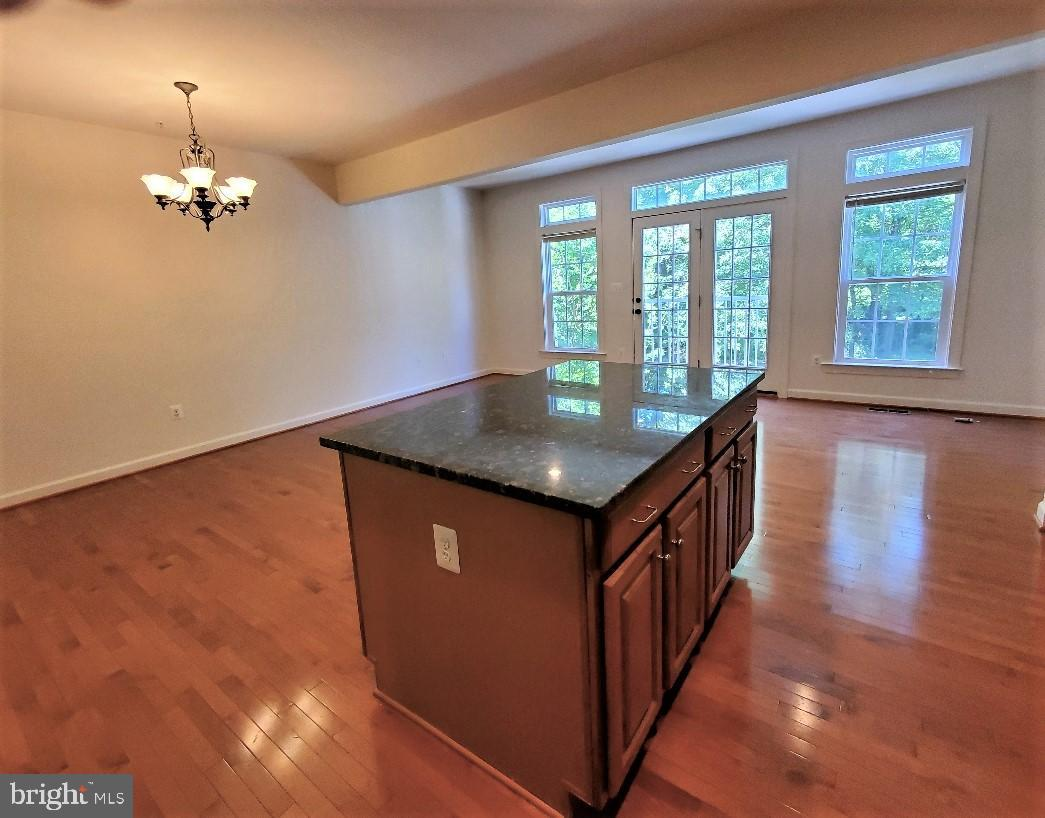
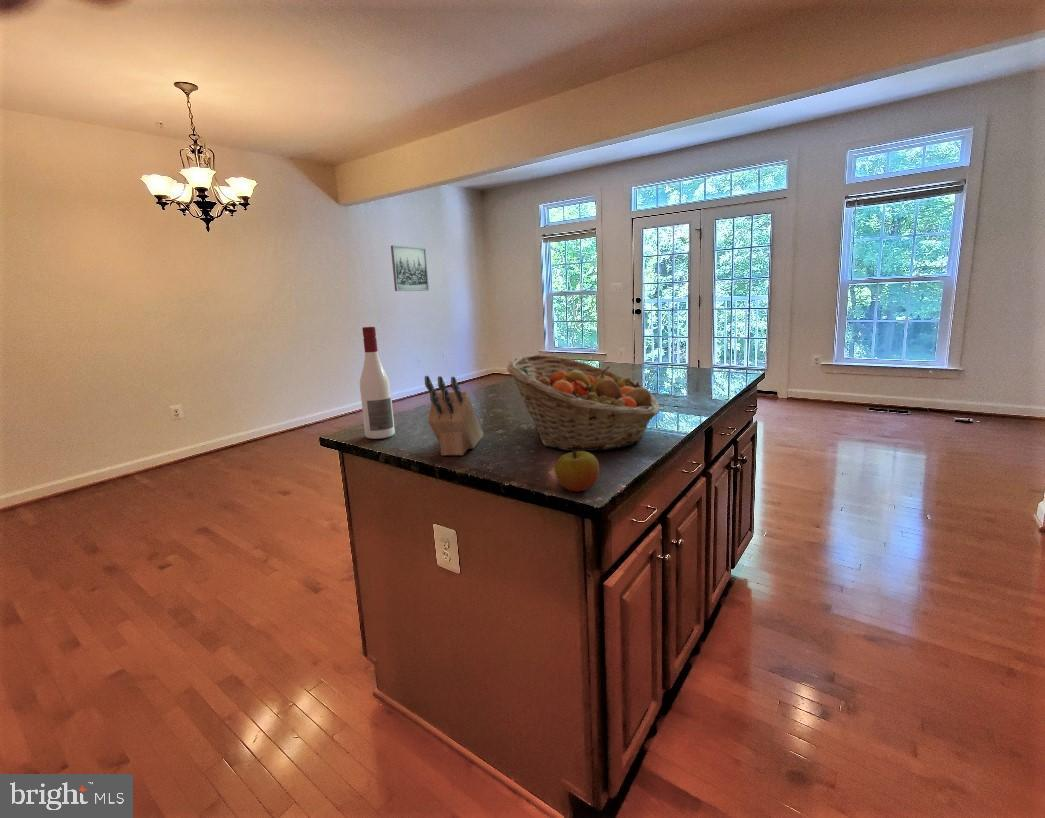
+ knife block [424,375,484,456]
+ fruit basket [506,353,661,452]
+ apple [554,451,601,492]
+ alcohol [359,326,396,440]
+ wall art [390,244,430,292]
